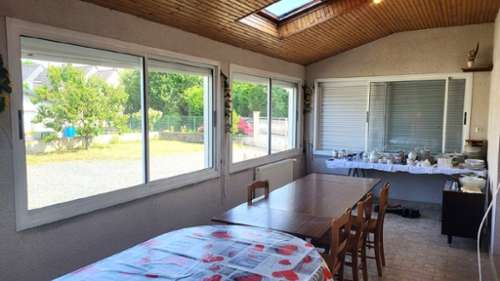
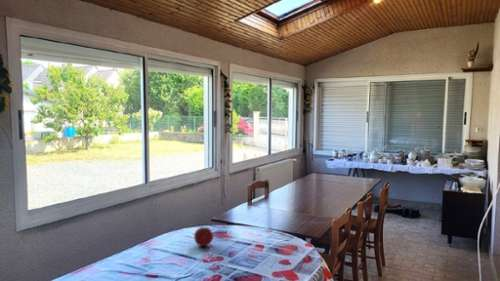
+ fruit [193,226,214,247]
